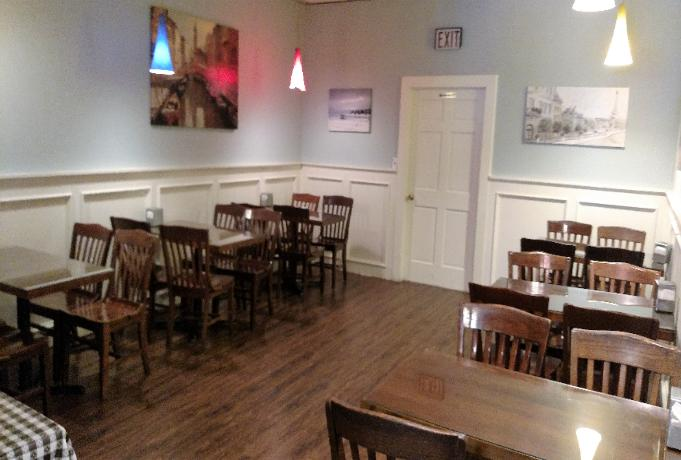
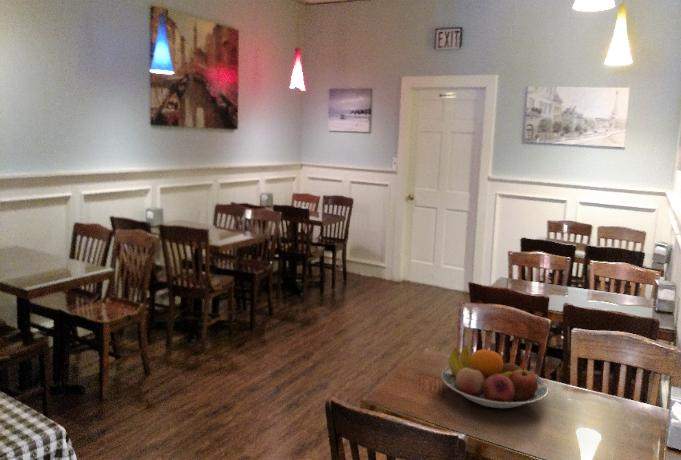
+ fruit bowl [441,346,549,409]
